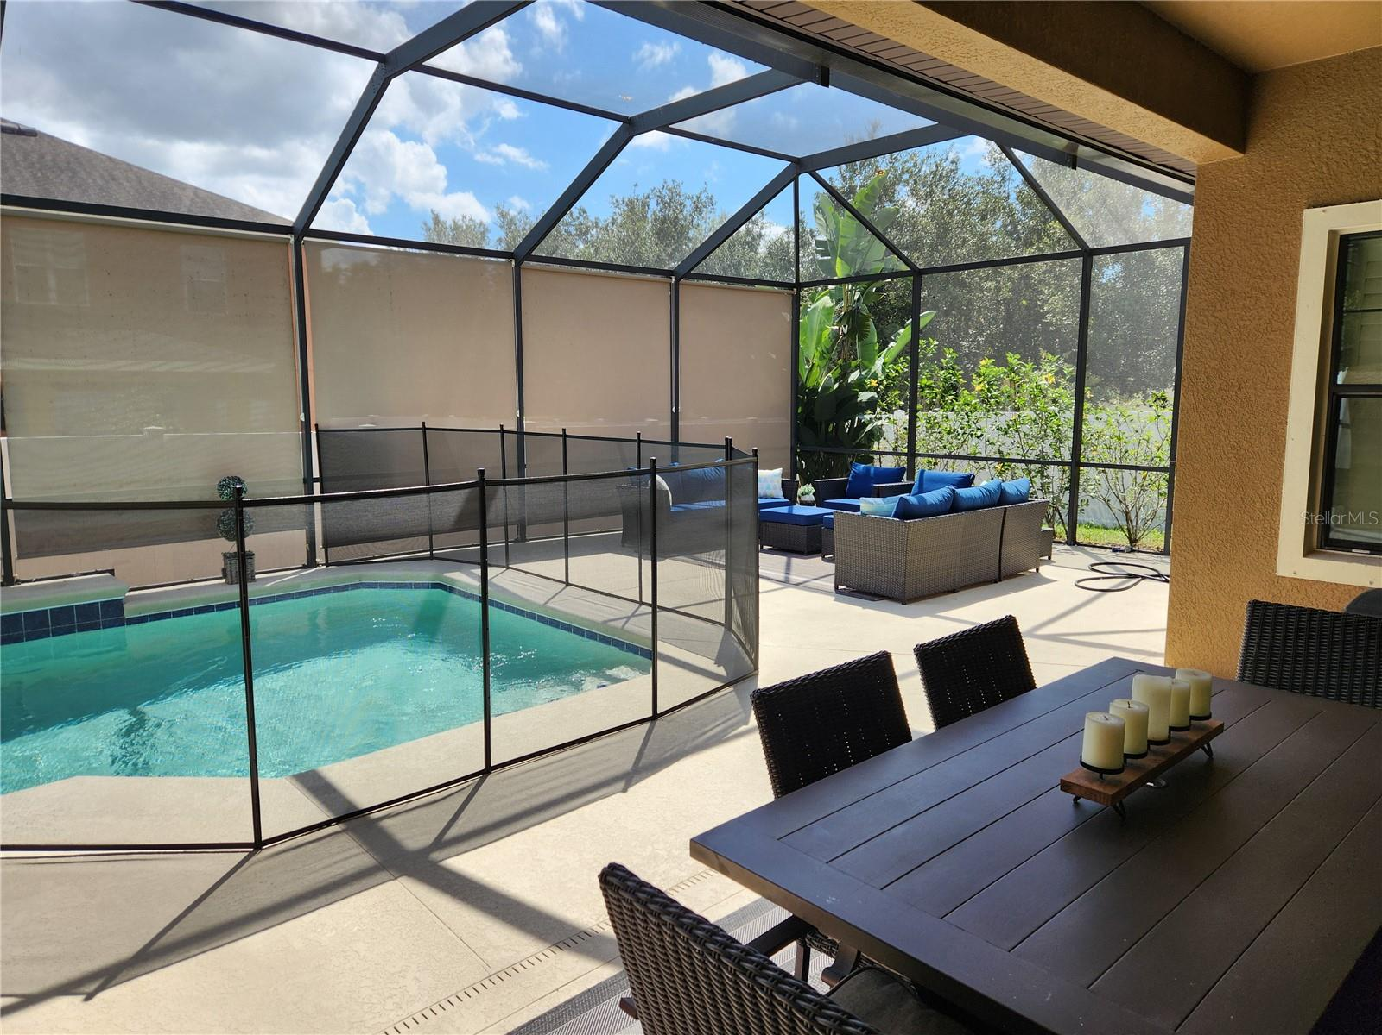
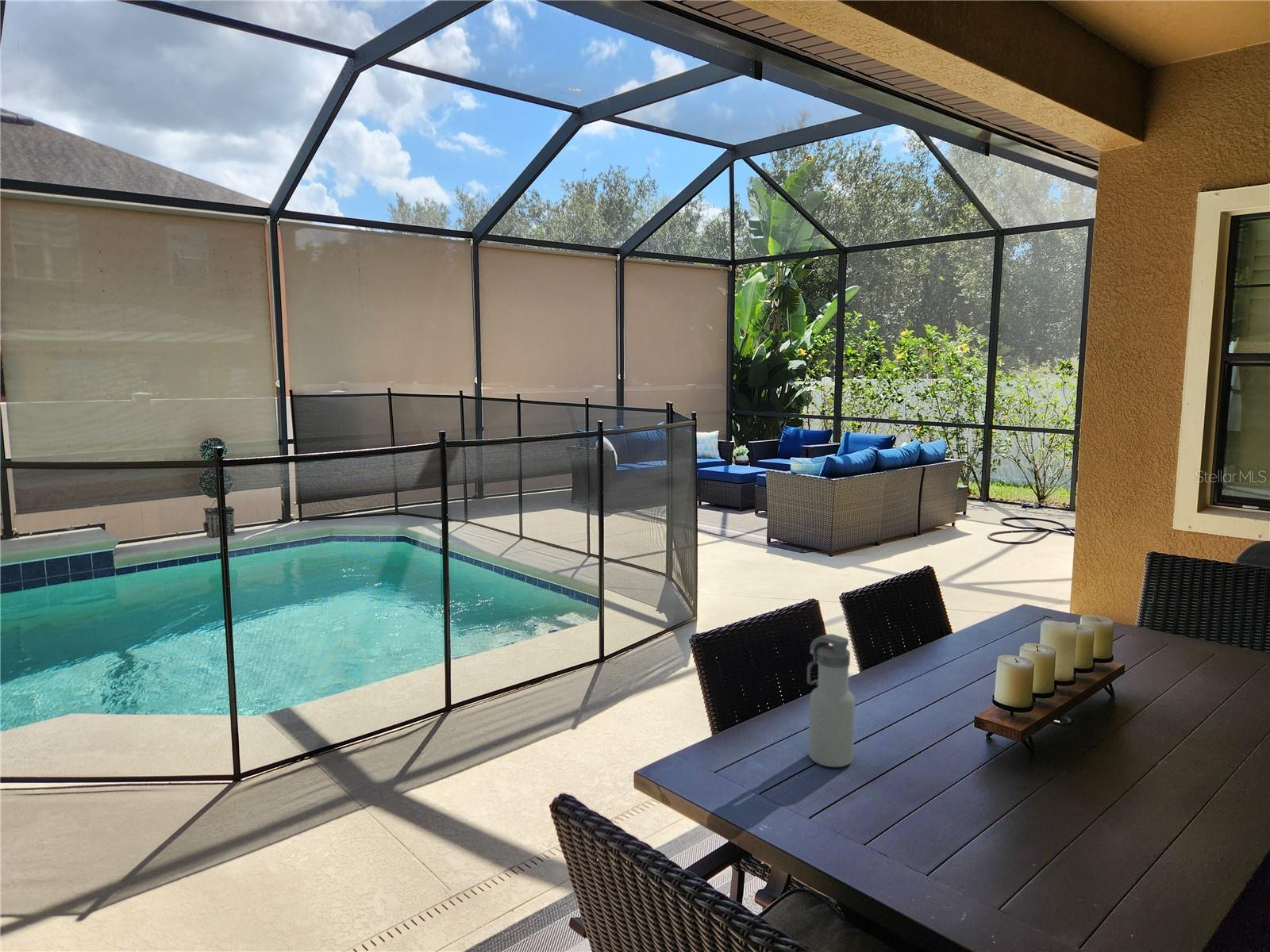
+ water bottle [806,633,856,768]
